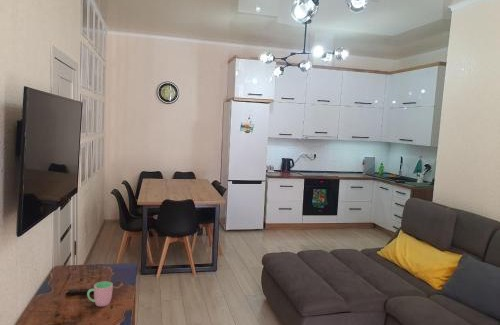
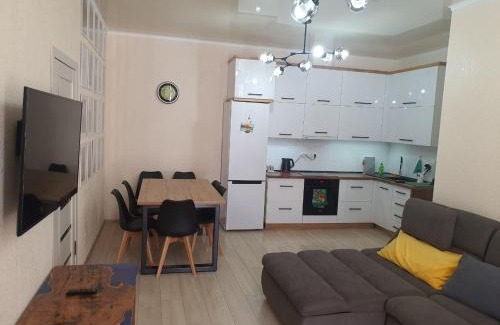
- cup [86,281,114,307]
